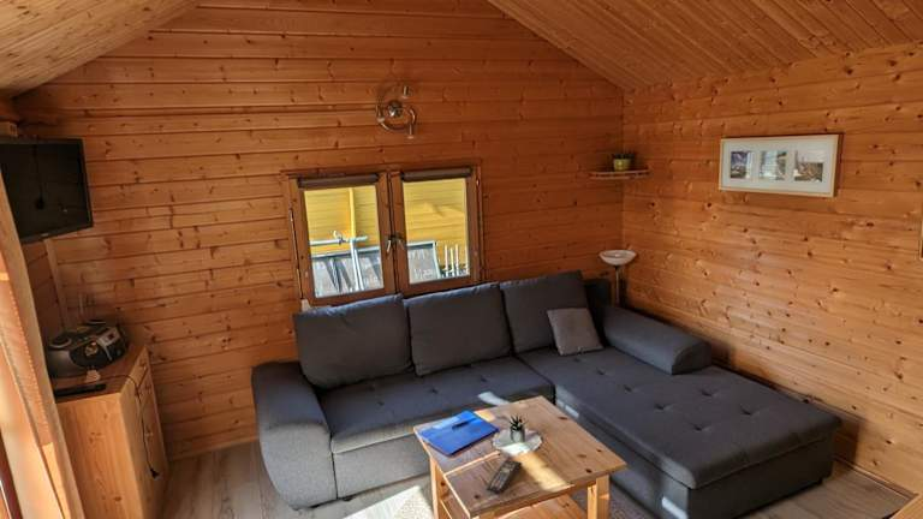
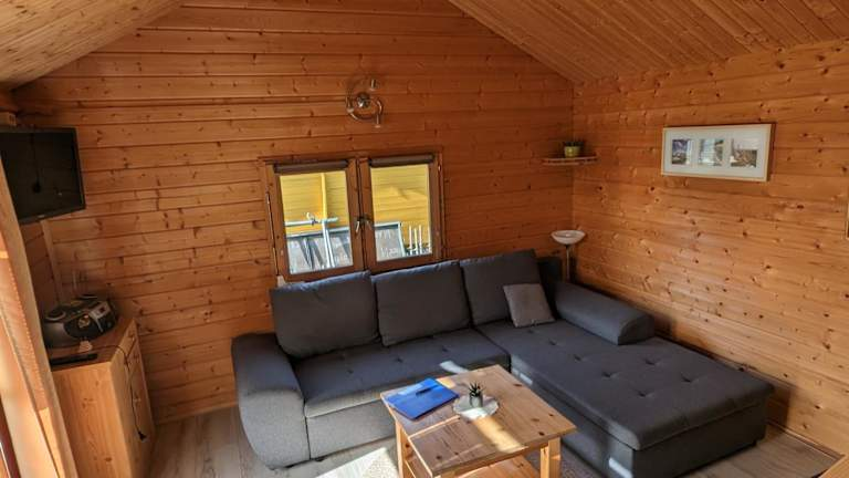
- remote control [486,459,523,495]
